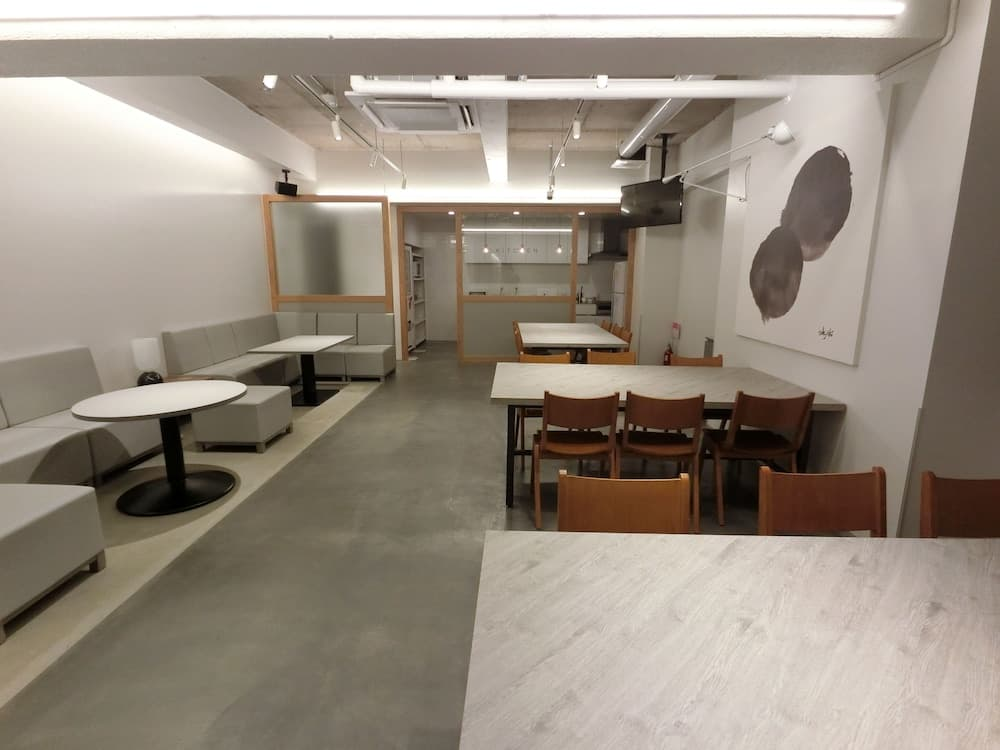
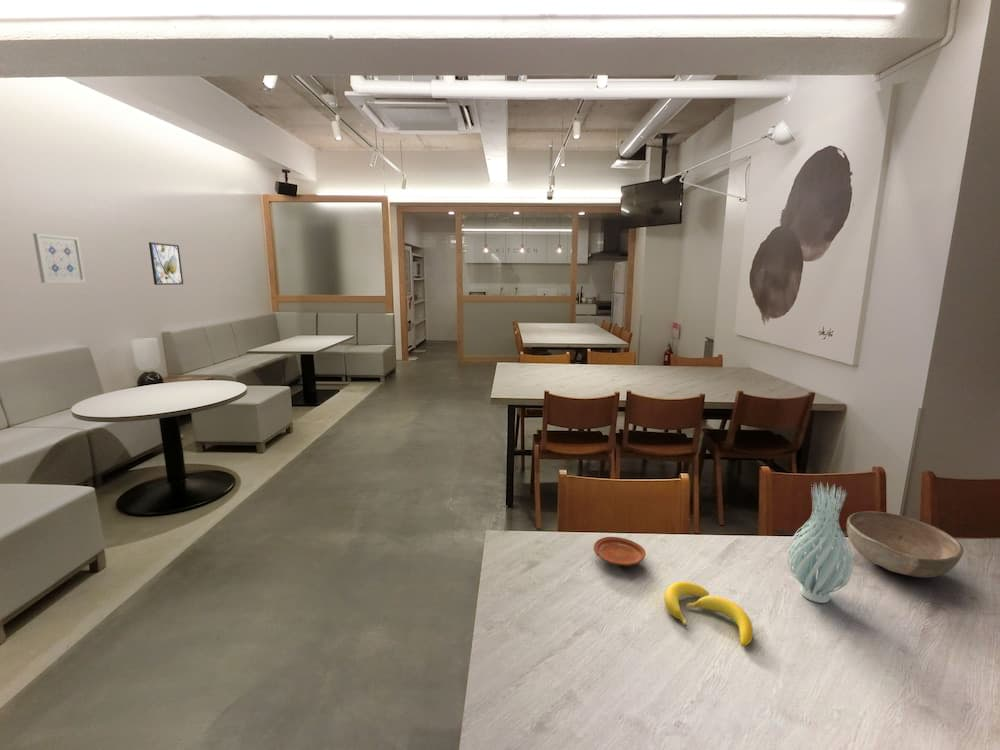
+ banana [663,581,754,647]
+ plate [593,536,646,567]
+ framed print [148,241,184,286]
+ vase [786,481,854,604]
+ bowl [845,510,965,579]
+ wall art [32,232,86,284]
